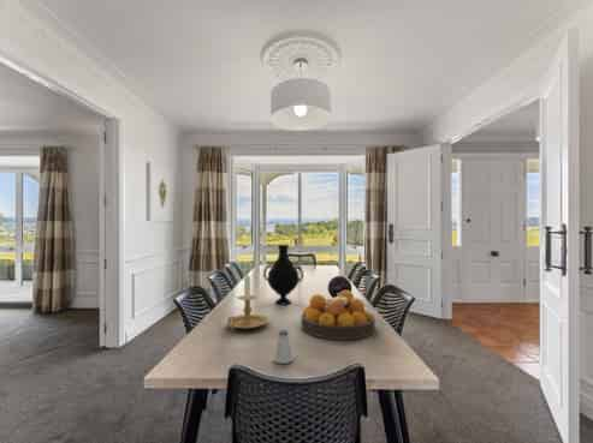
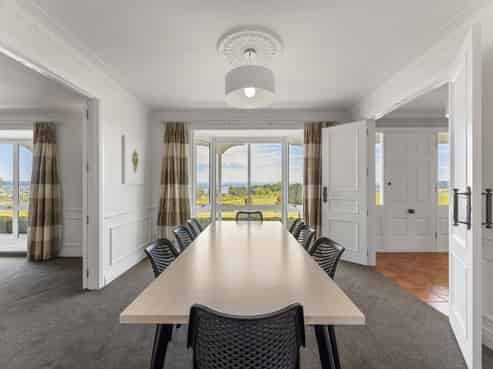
- vase [262,244,304,306]
- fruit bowl [300,291,376,341]
- candle holder [225,273,269,331]
- decorative orb [327,275,354,298]
- saltshaker [272,329,295,365]
